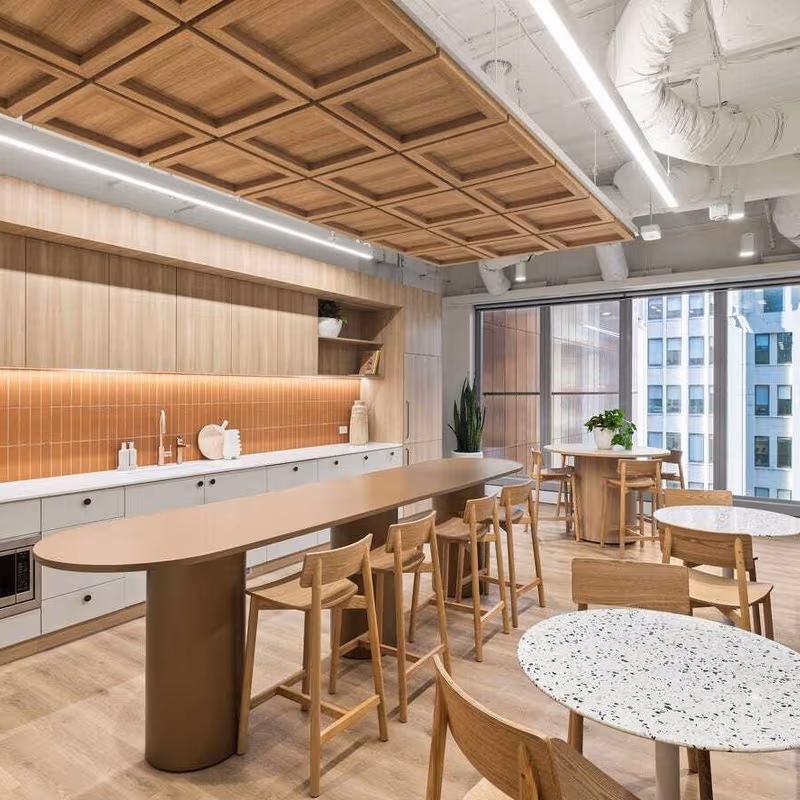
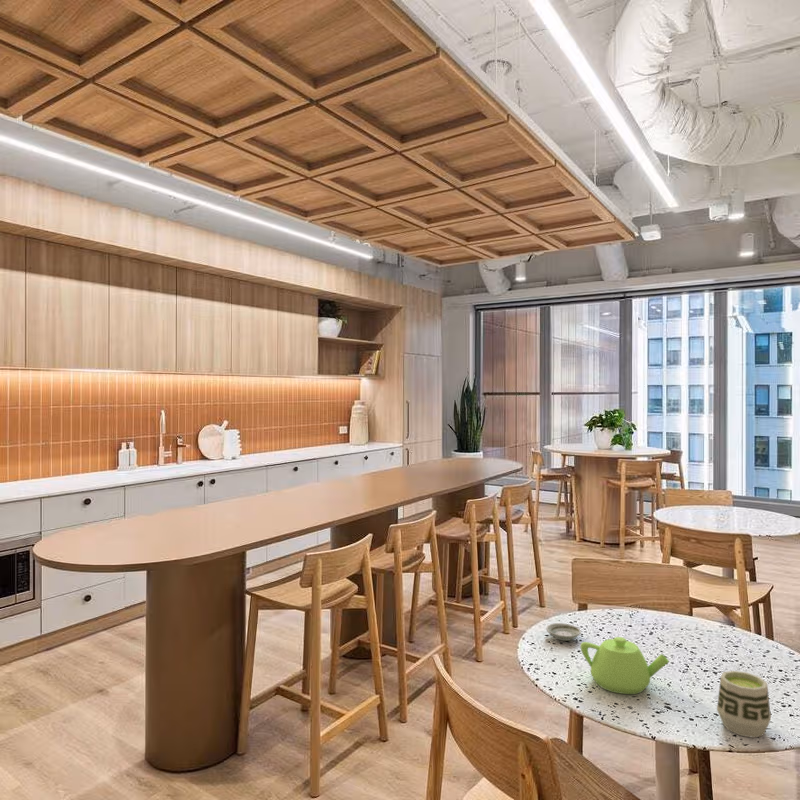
+ teapot [579,636,670,695]
+ saucer [545,622,582,642]
+ cup [716,670,772,739]
